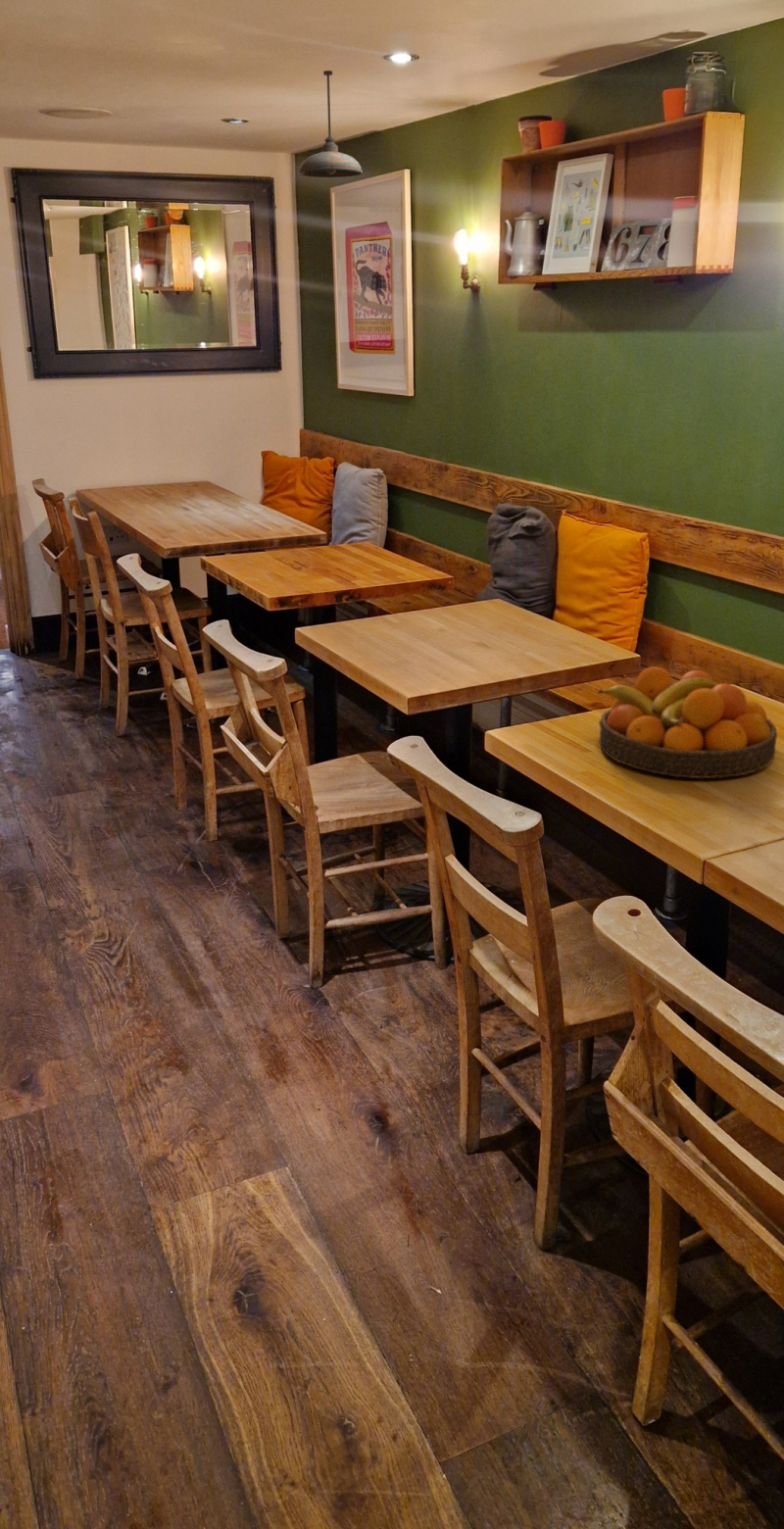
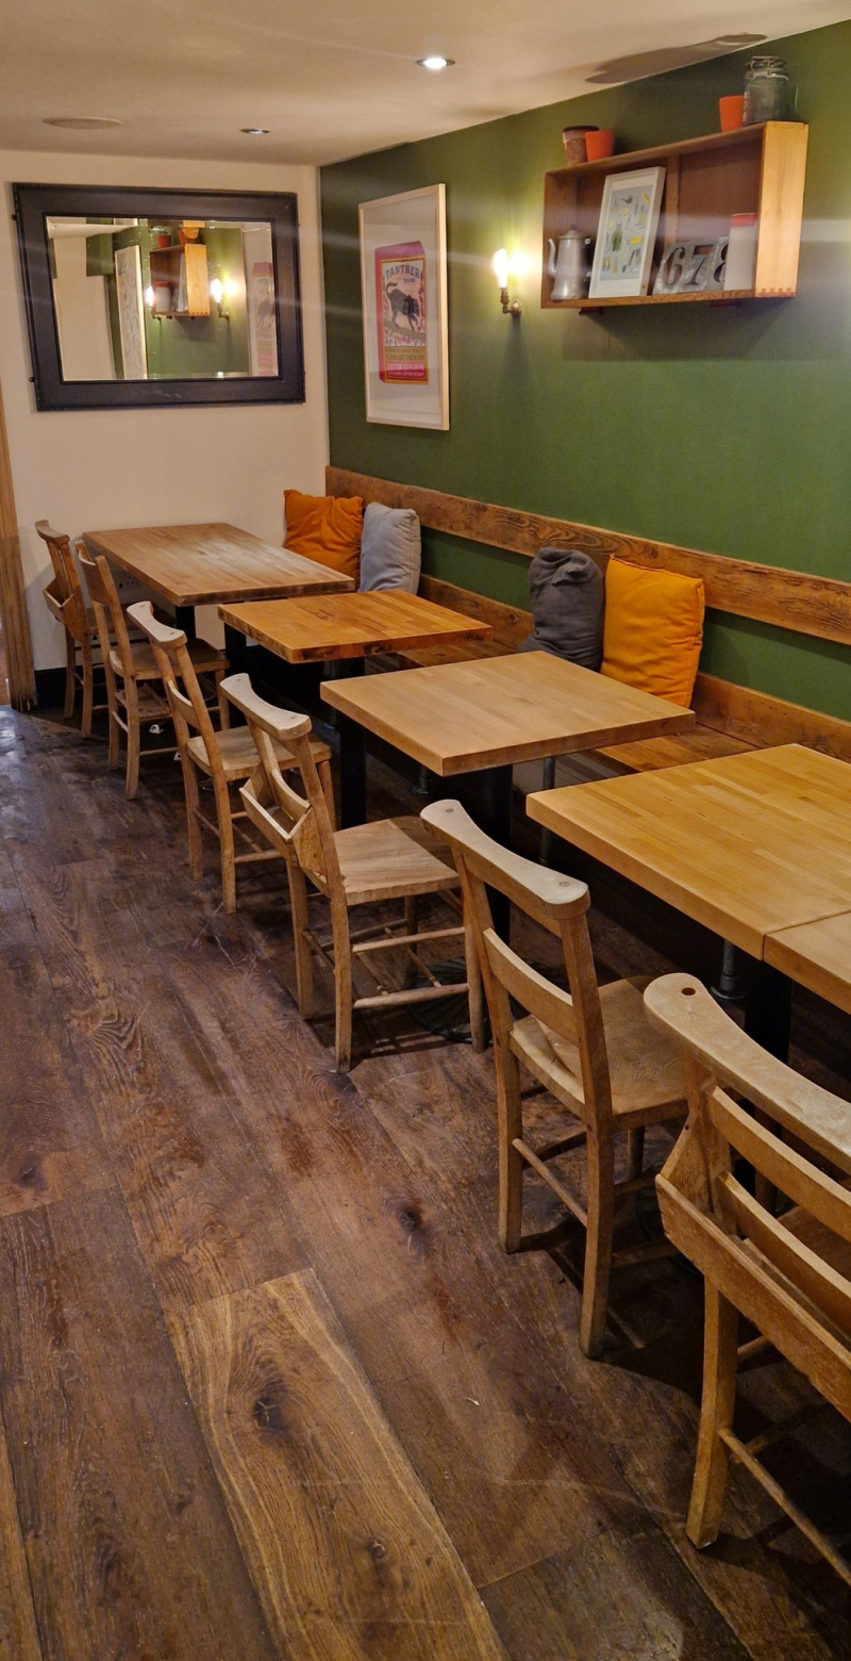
- fruit bowl [596,666,778,779]
- pendant light [298,70,364,178]
